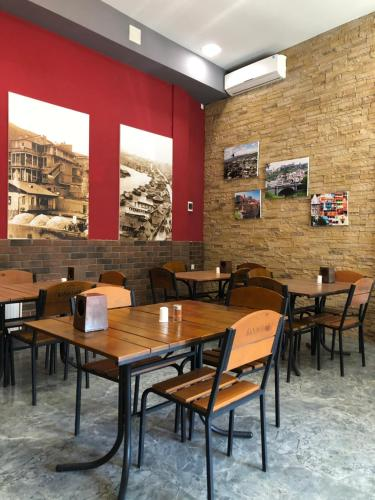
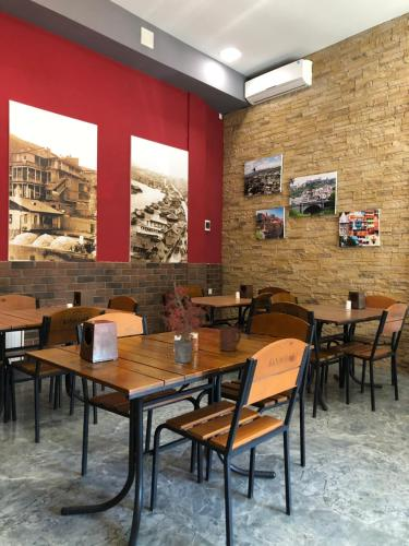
+ cup [219,325,242,353]
+ potted plant [158,270,214,364]
